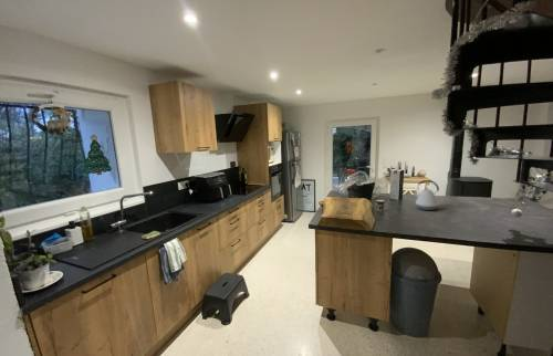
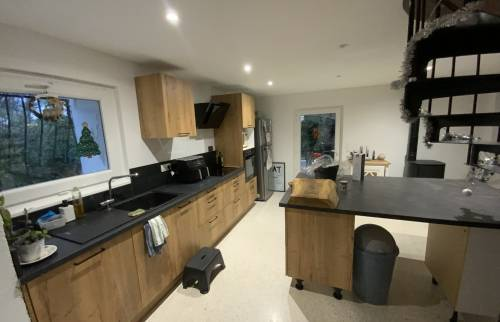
- kettle [413,179,440,211]
